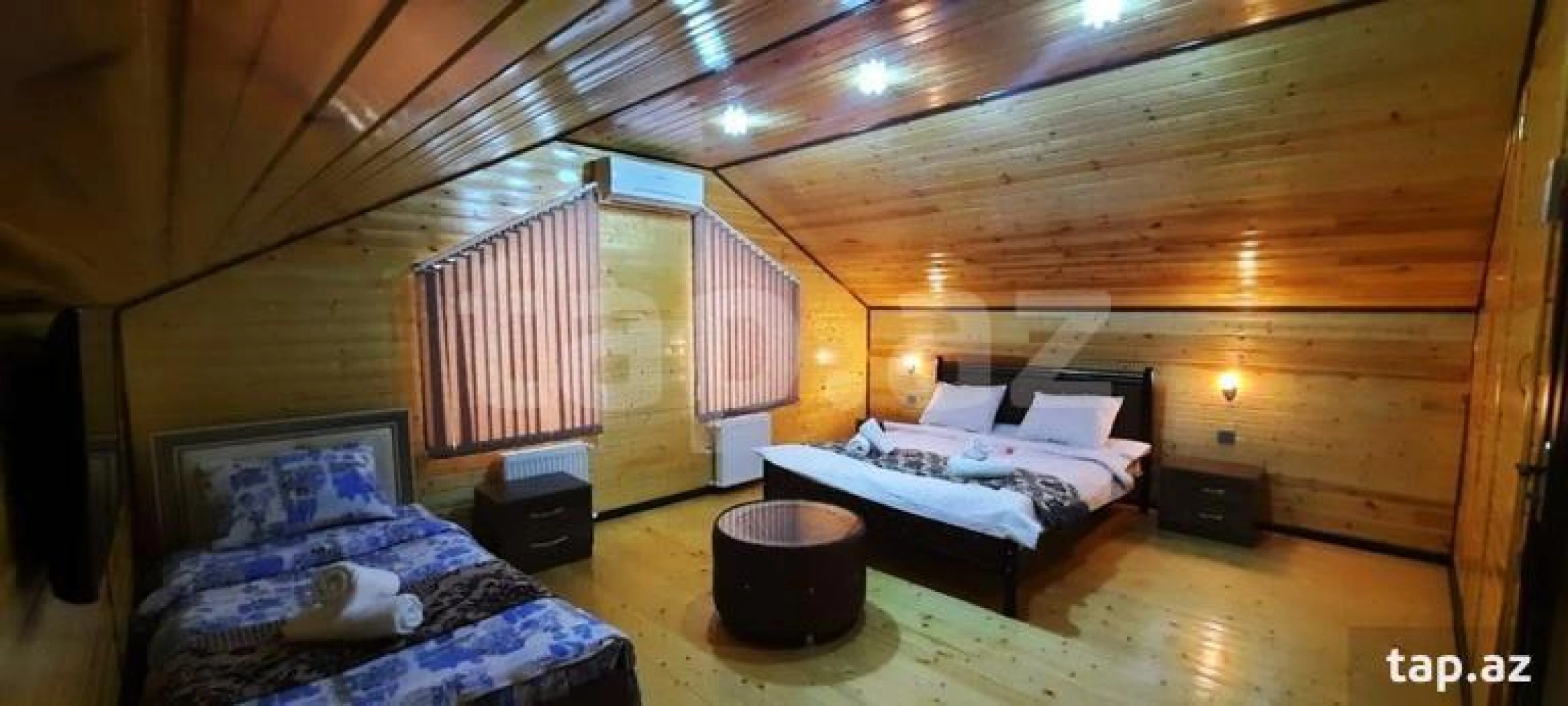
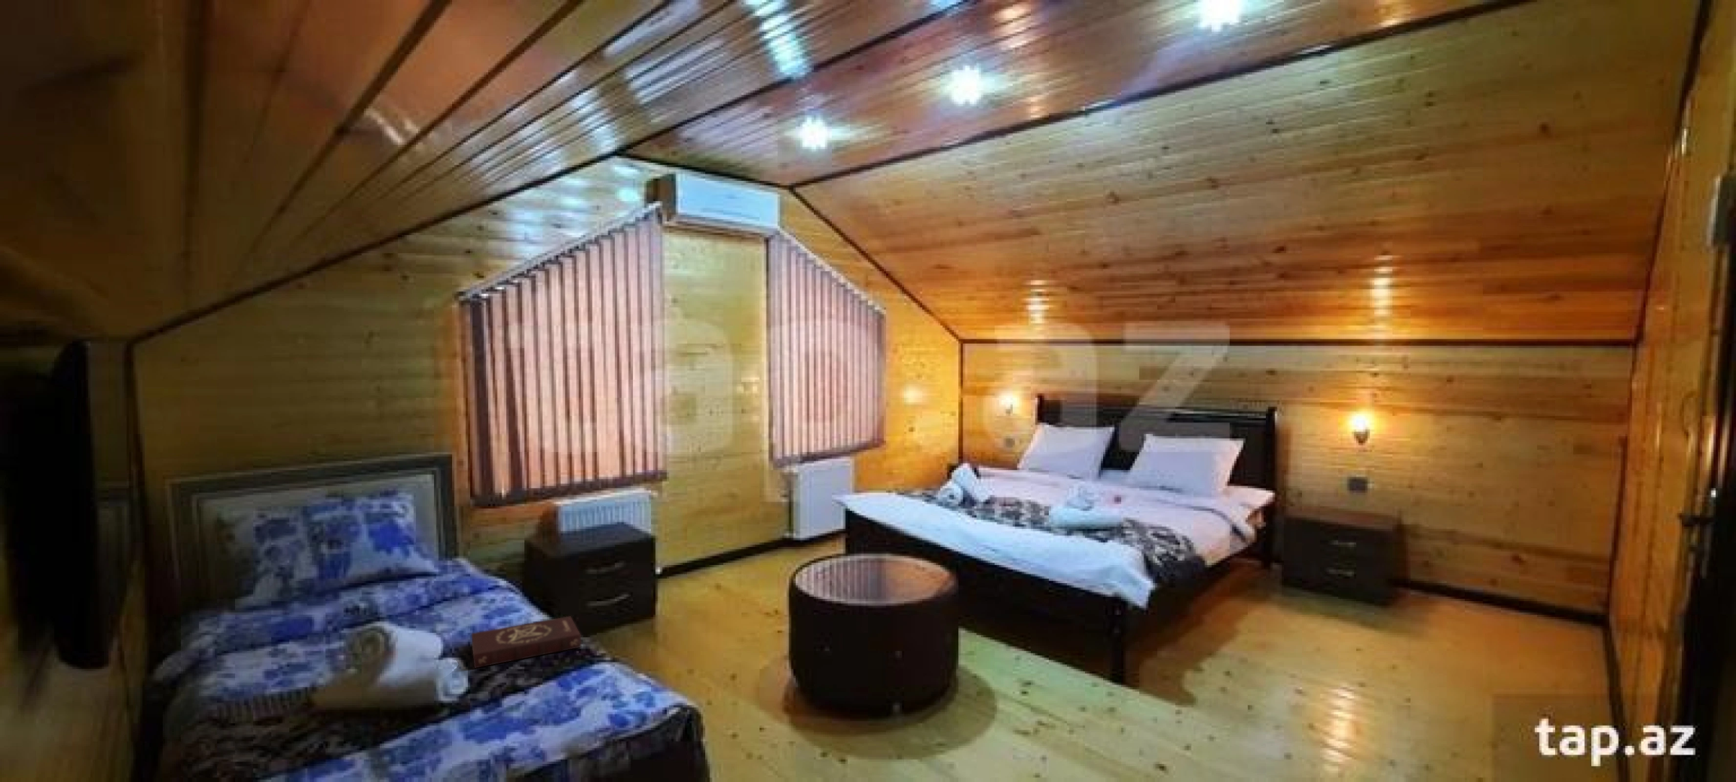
+ book [471,616,581,669]
